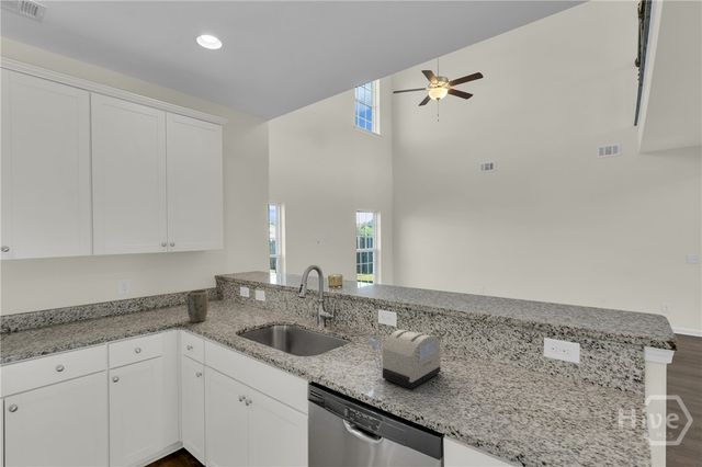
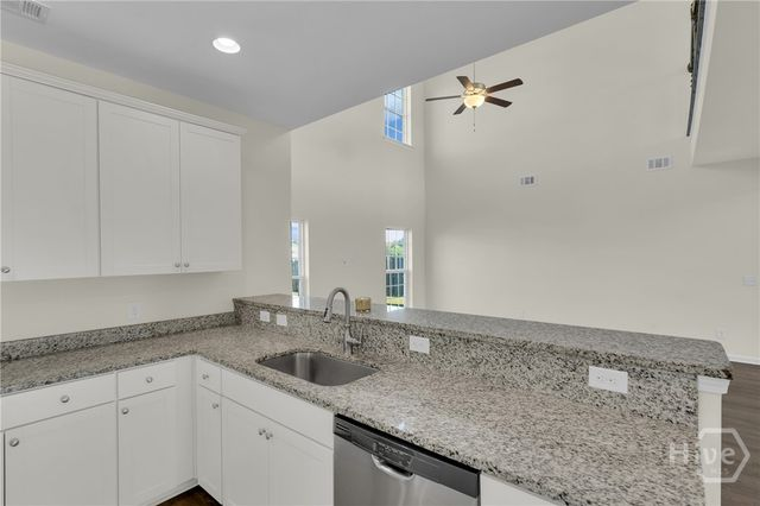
- plant pot [185,288,210,323]
- toaster [365,329,441,390]
